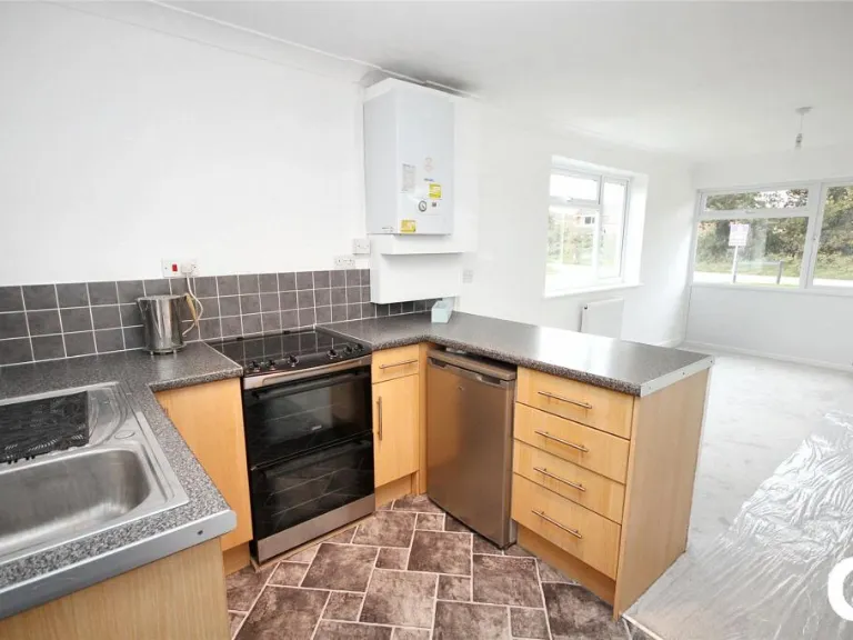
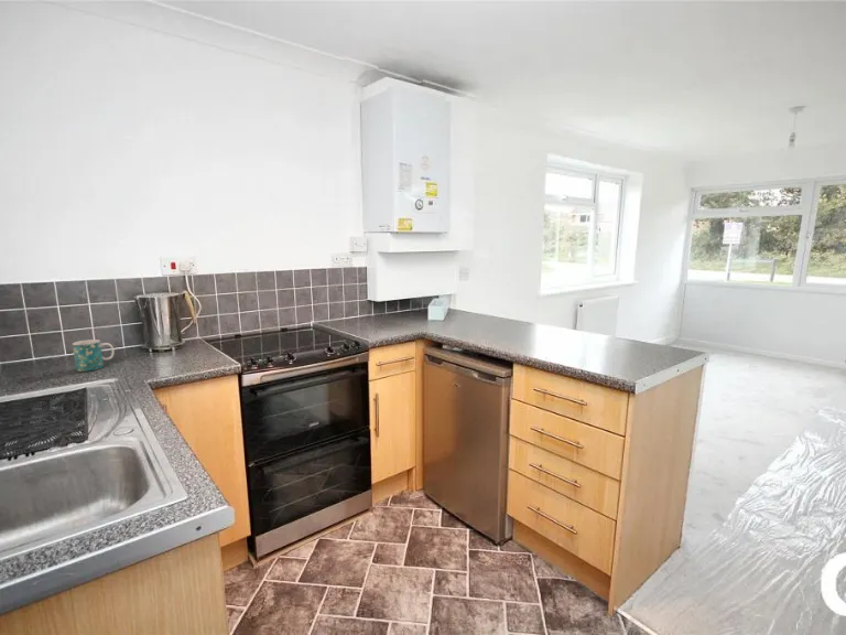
+ mug [72,338,115,373]
